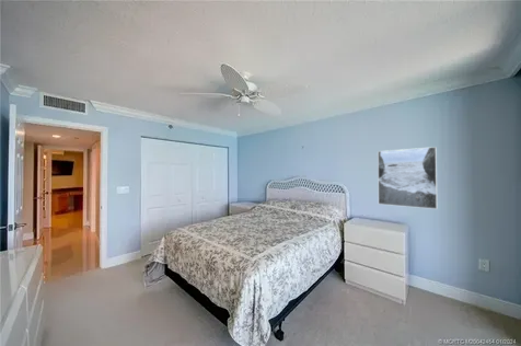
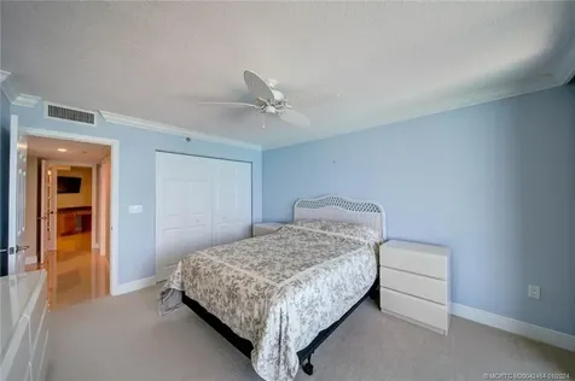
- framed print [377,146,438,210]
